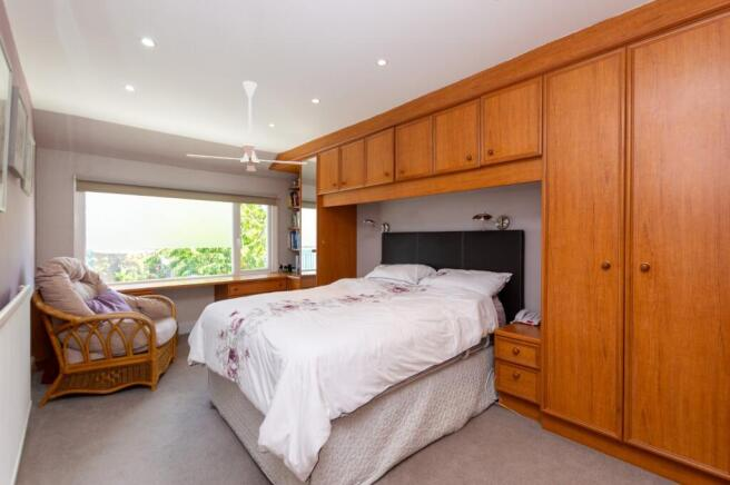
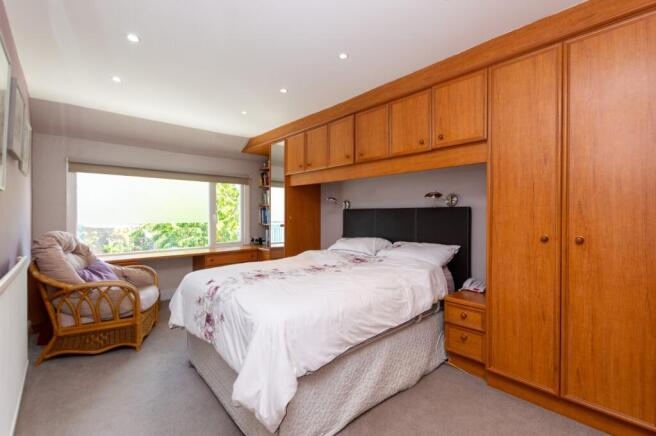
- ceiling fan [185,80,308,172]
